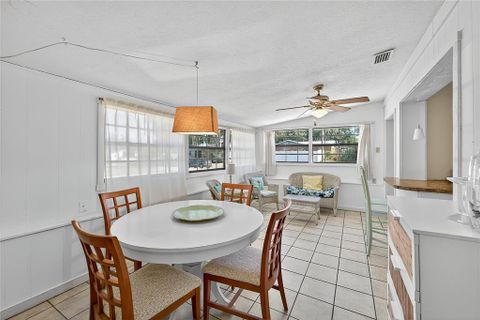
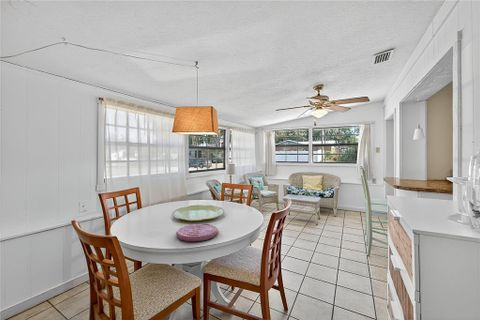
+ plate [175,223,219,242]
